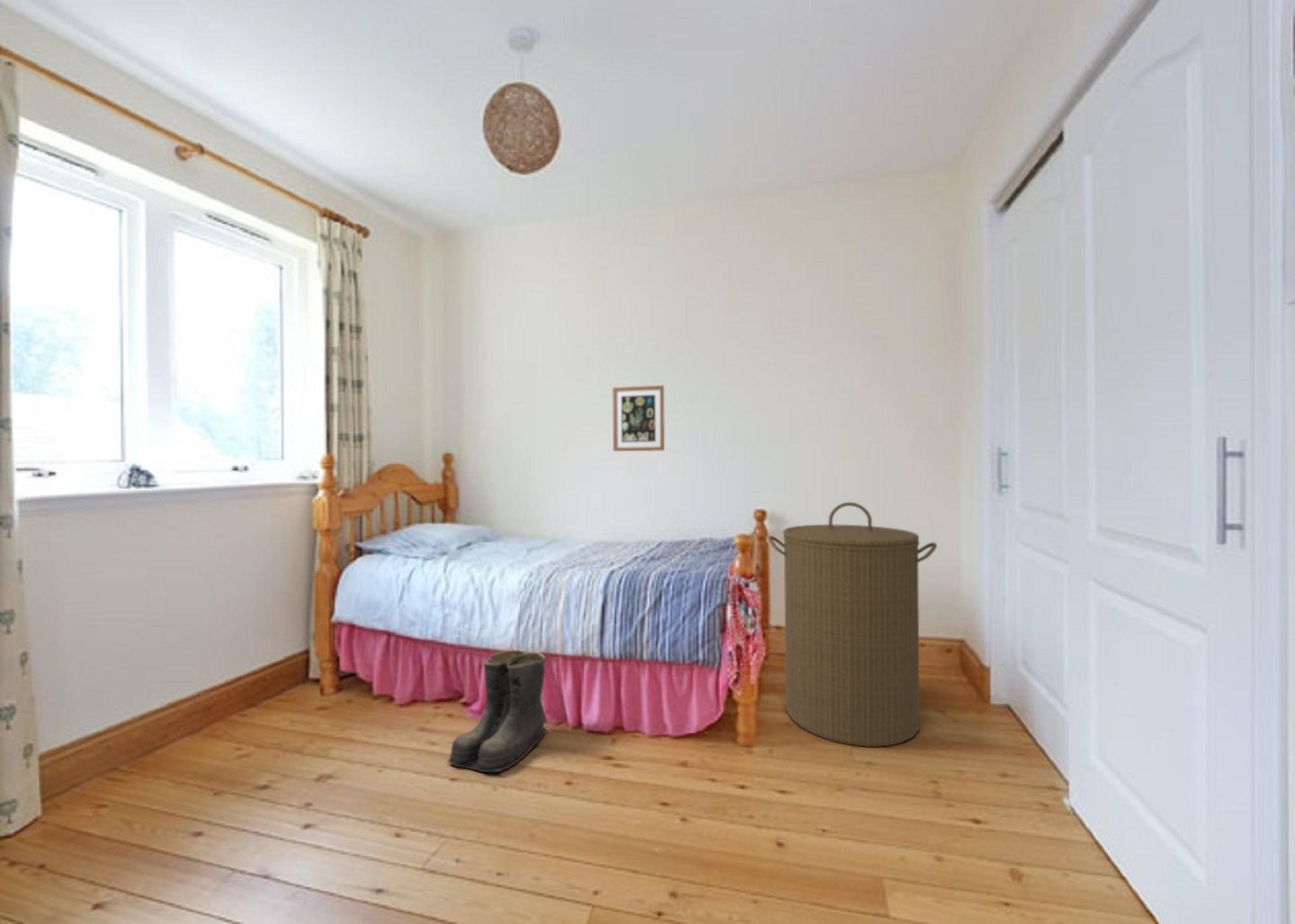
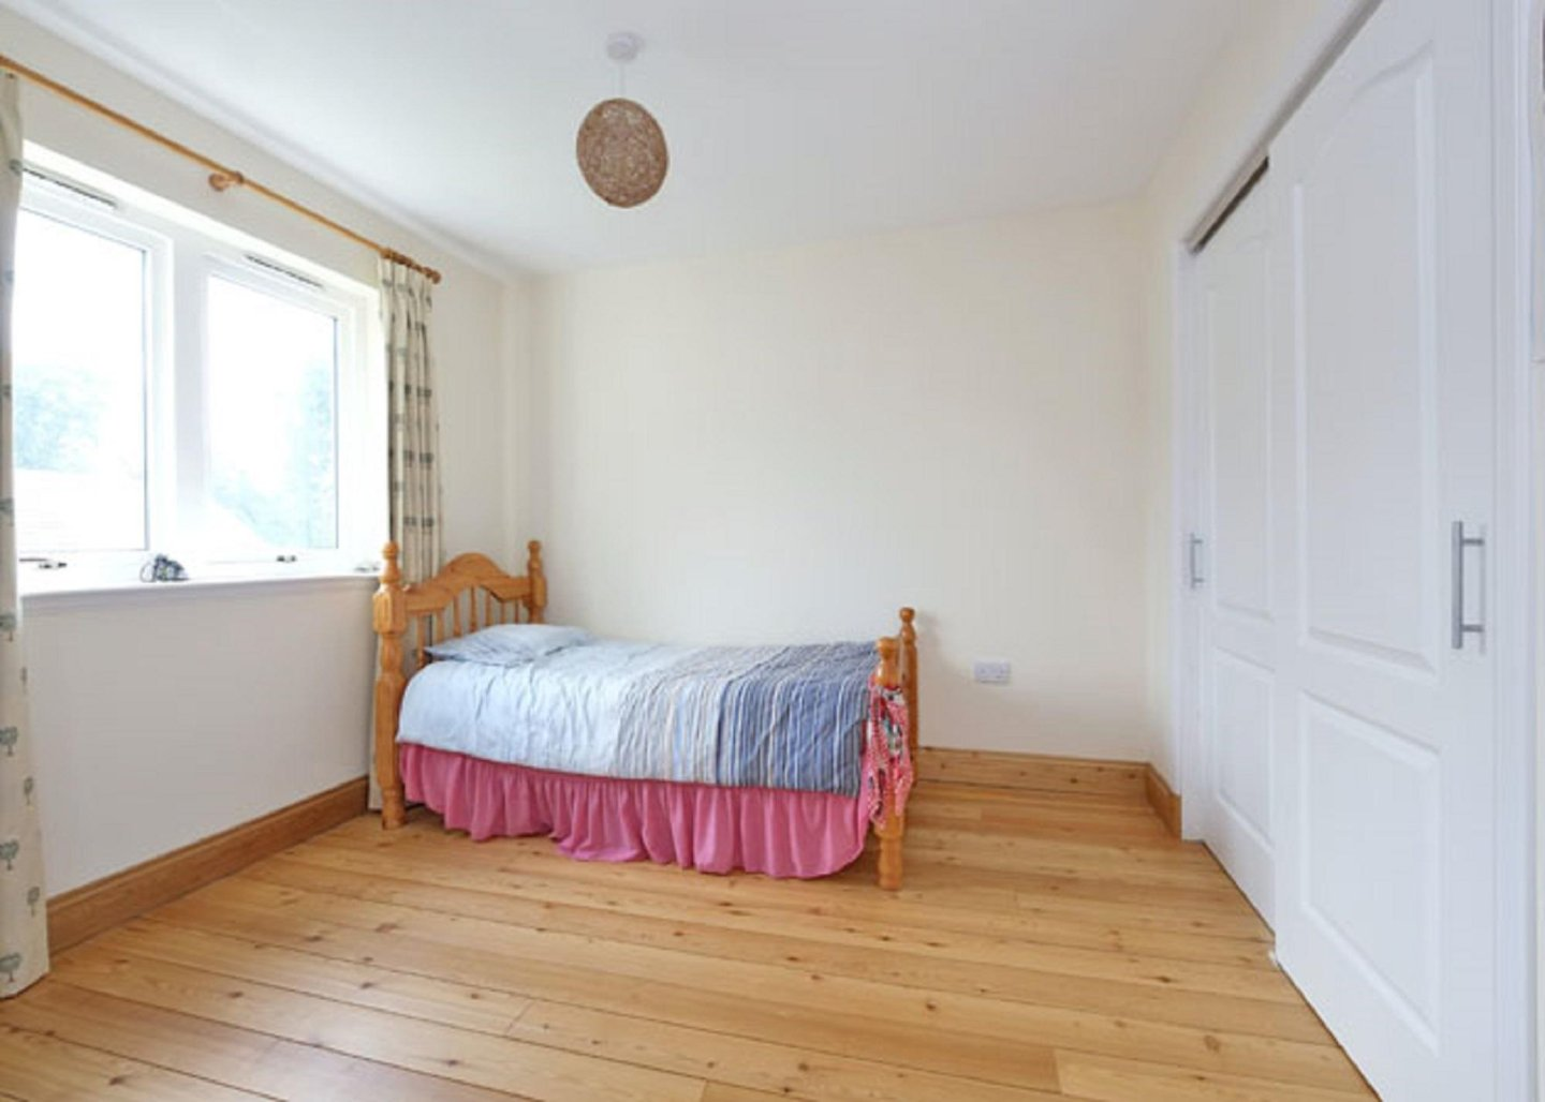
- boots [447,649,549,773]
- wall art [612,385,665,452]
- laundry hamper [767,502,938,748]
